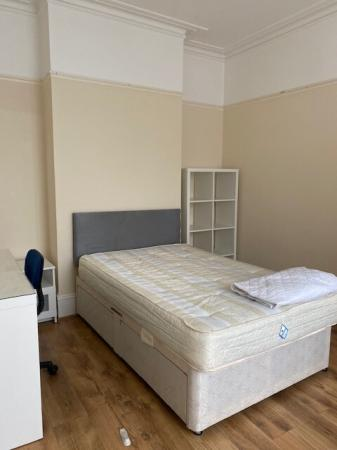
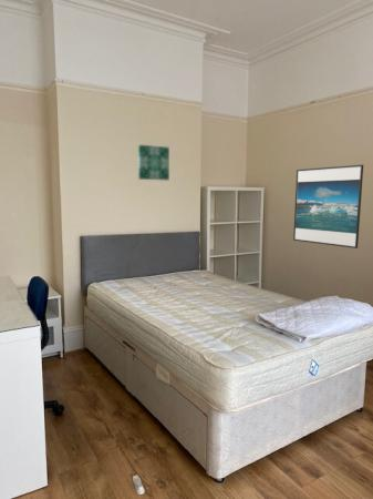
+ wall art [137,144,170,182]
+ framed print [292,164,364,249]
